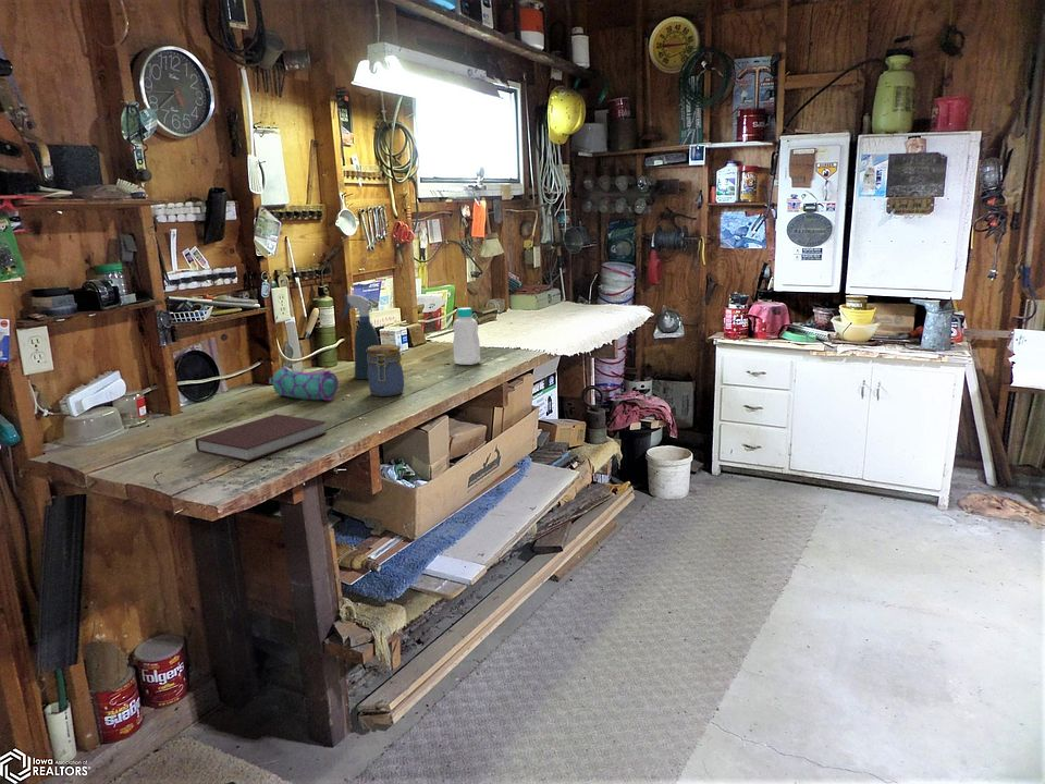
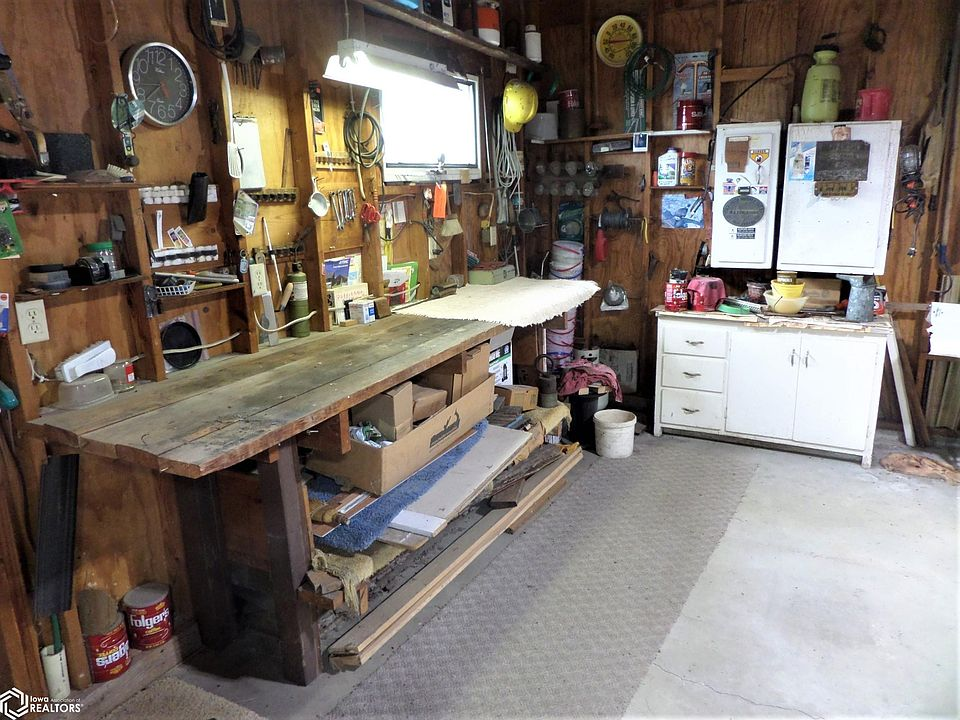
- bottle [452,307,481,366]
- spray bottle [342,294,380,380]
- pencil case [268,365,340,402]
- jar [367,343,405,397]
- notebook [195,413,328,462]
